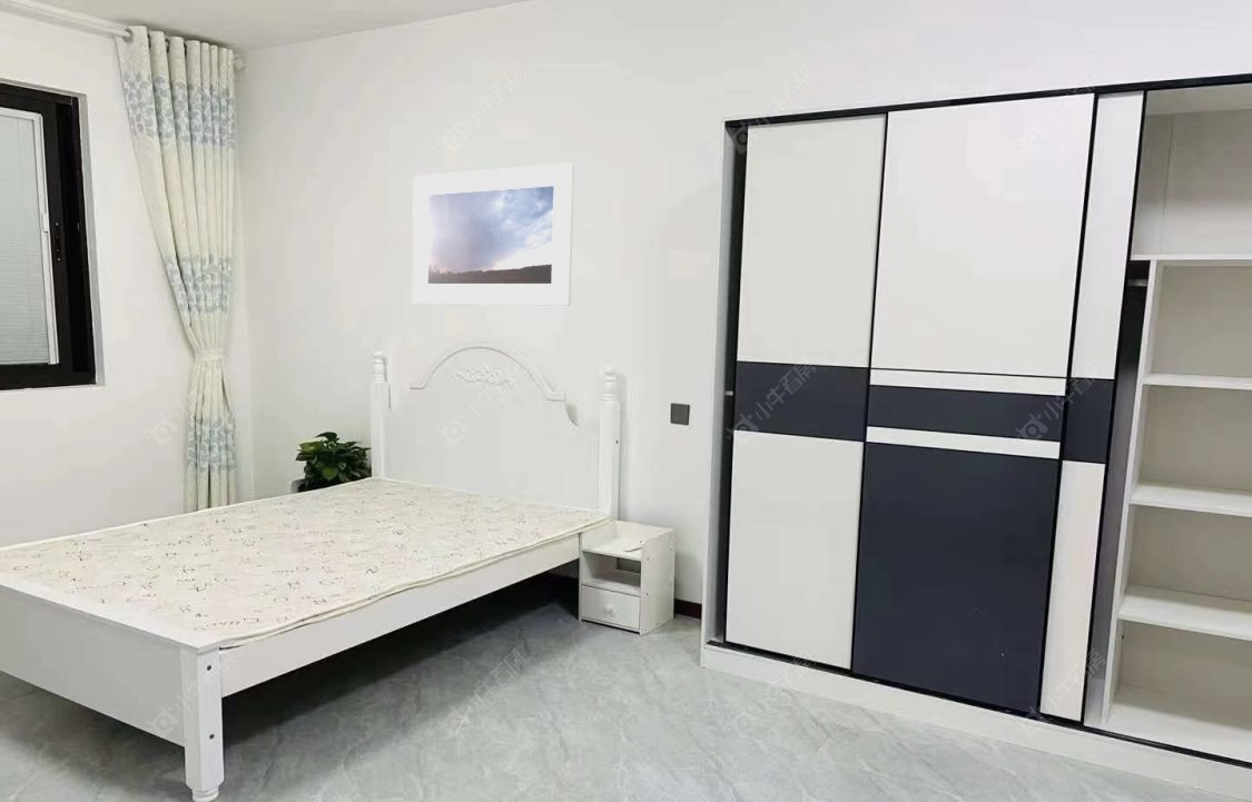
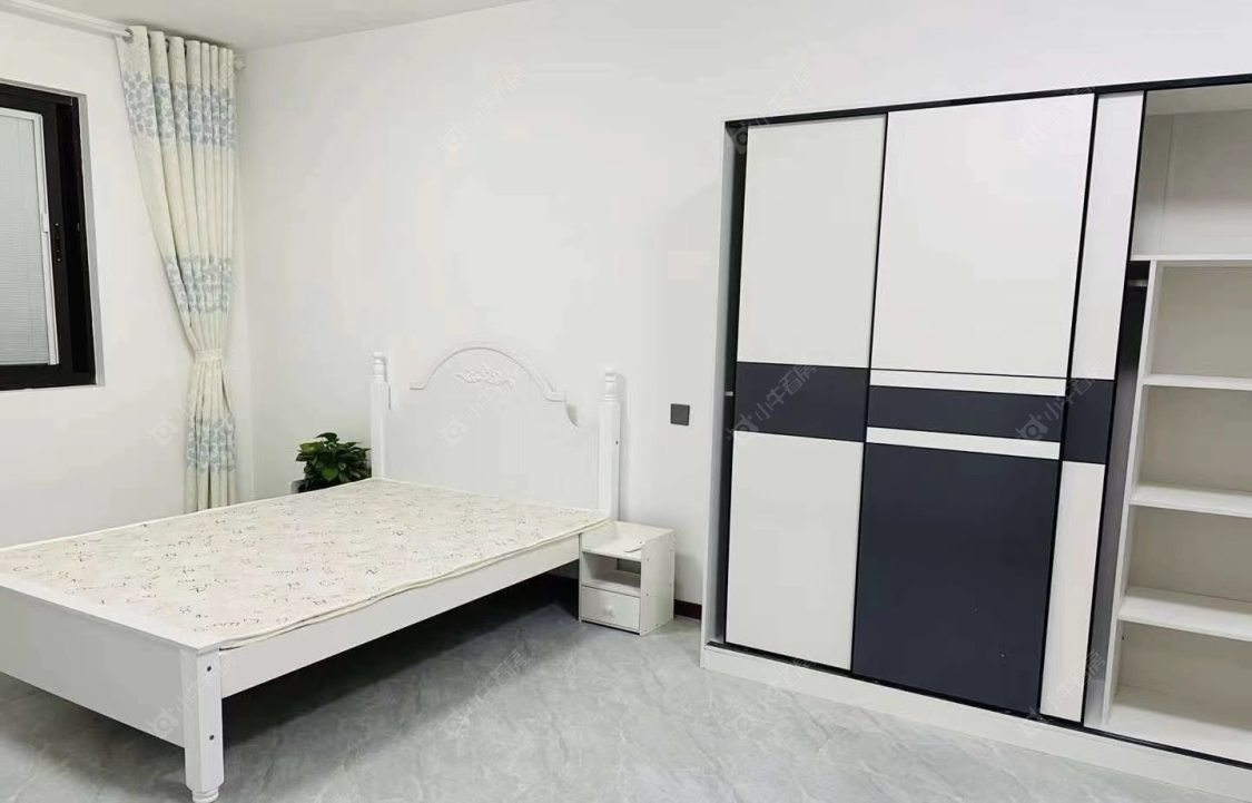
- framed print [412,161,575,306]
